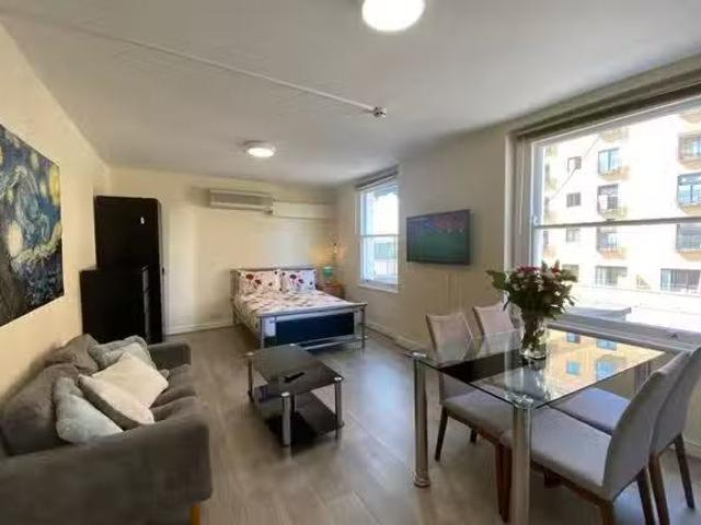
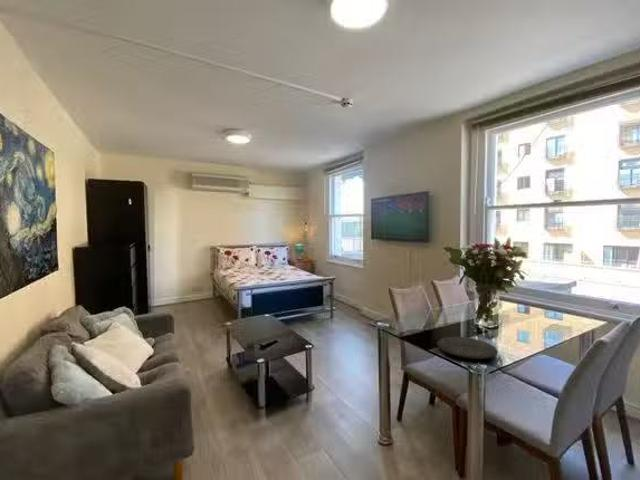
+ plate [436,336,499,360]
